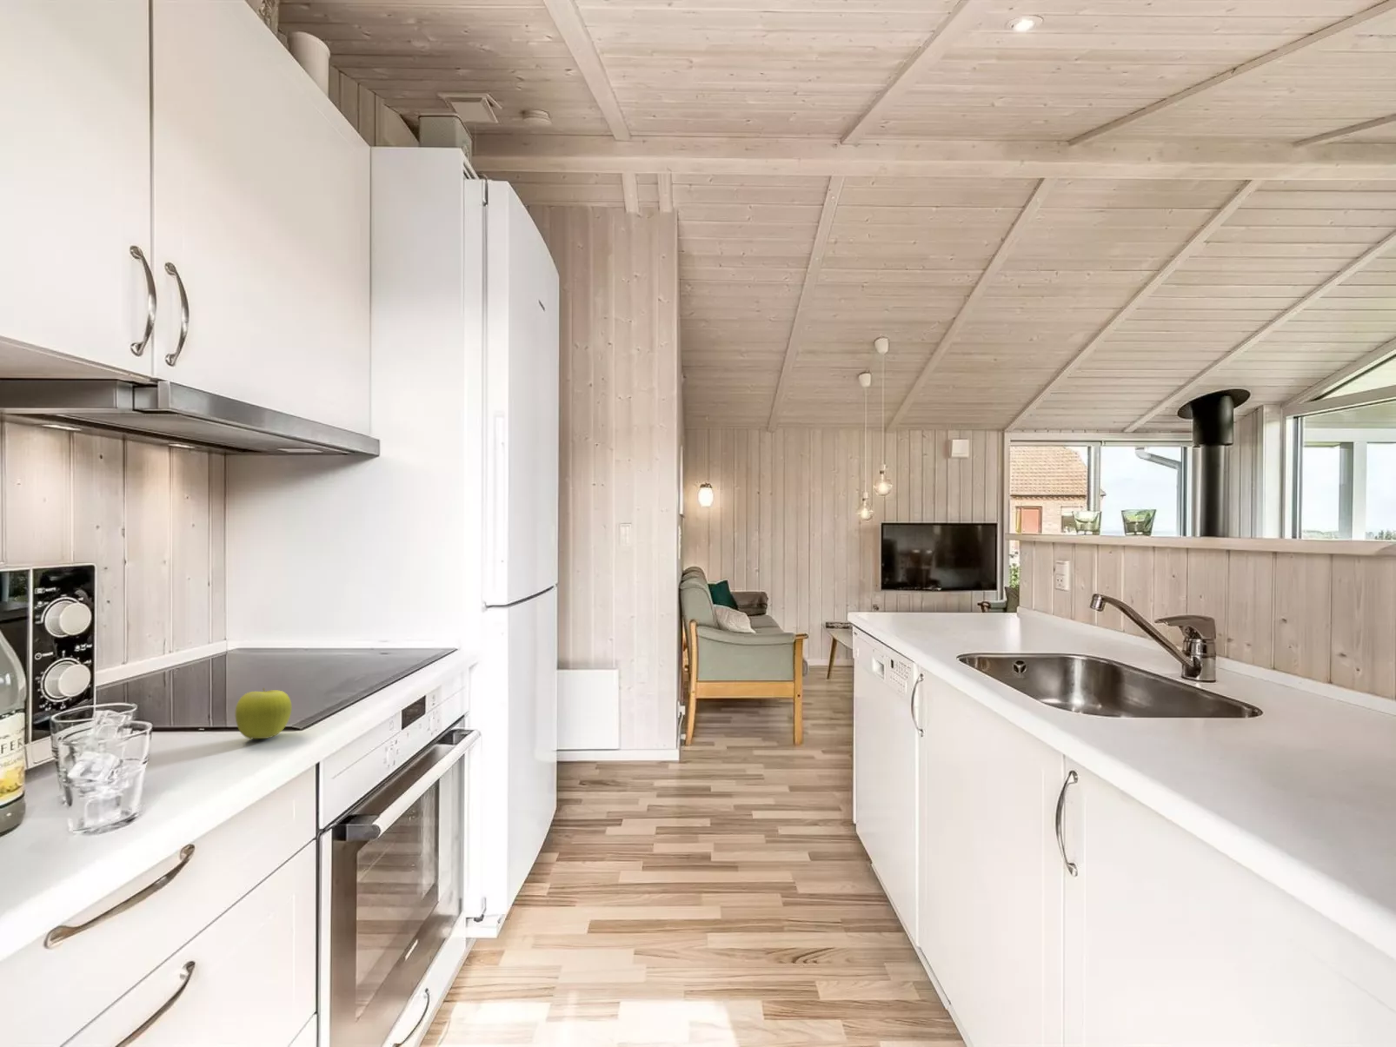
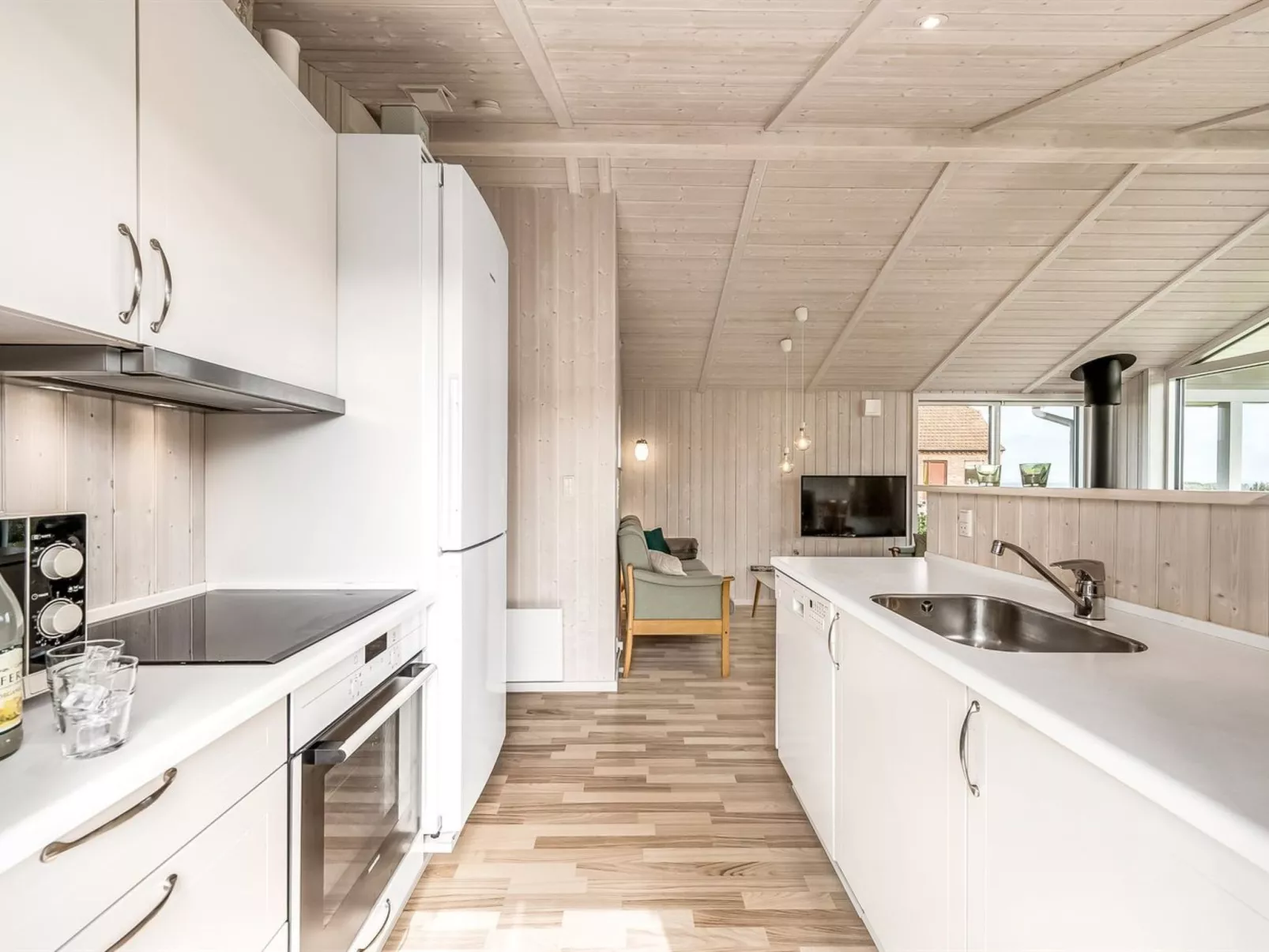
- fruit [234,687,293,739]
